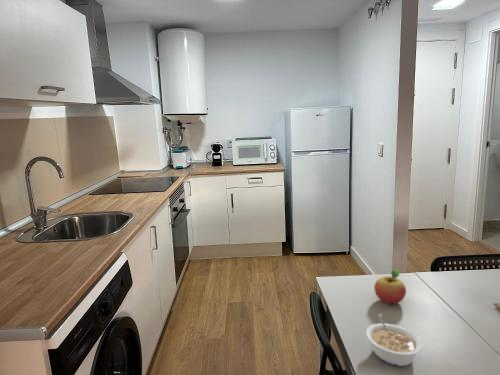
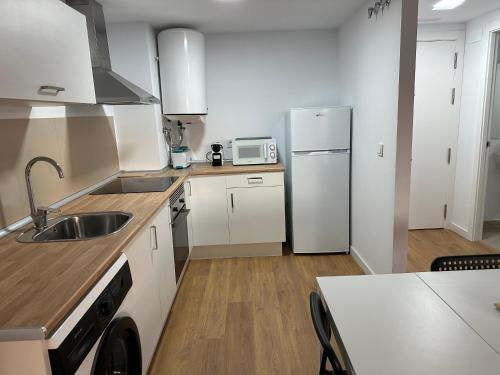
- fruit [373,268,407,305]
- legume [365,313,423,367]
